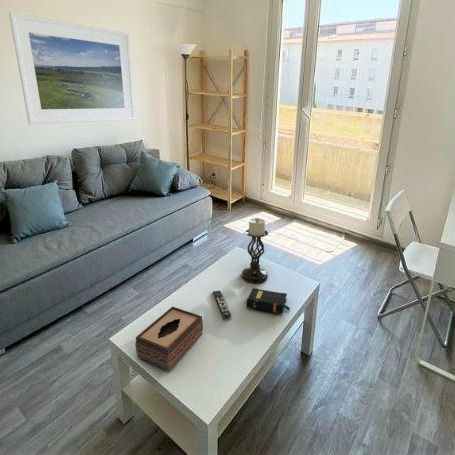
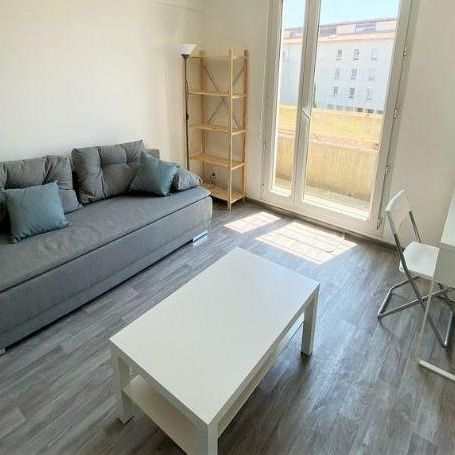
- book [245,287,291,314]
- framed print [8,11,136,125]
- tissue box [134,306,204,372]
- candle holder [240,217,269,284]
- remote control [212,290,232,319]
